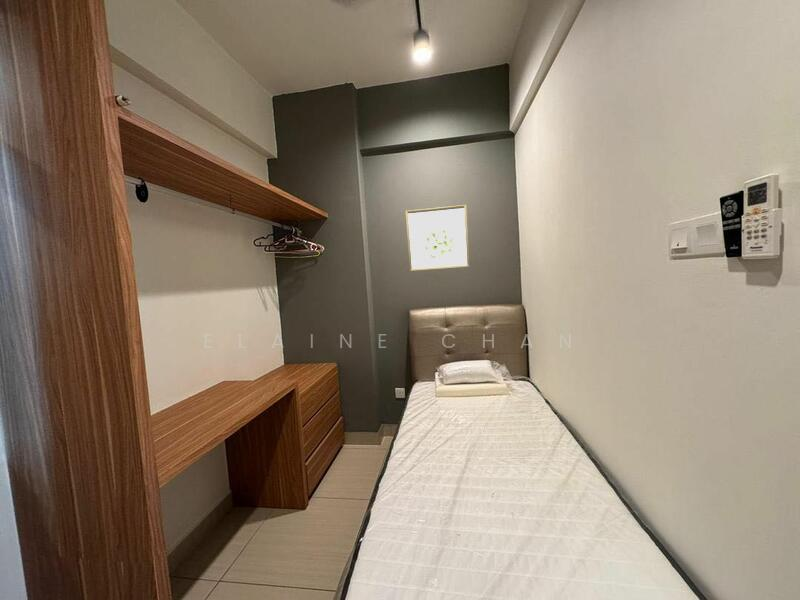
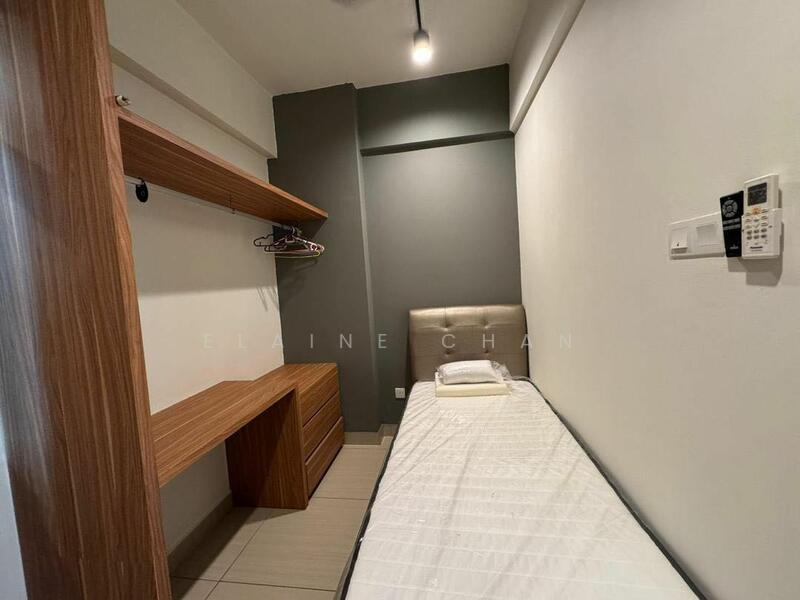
- wall art [405,204,471,272]
